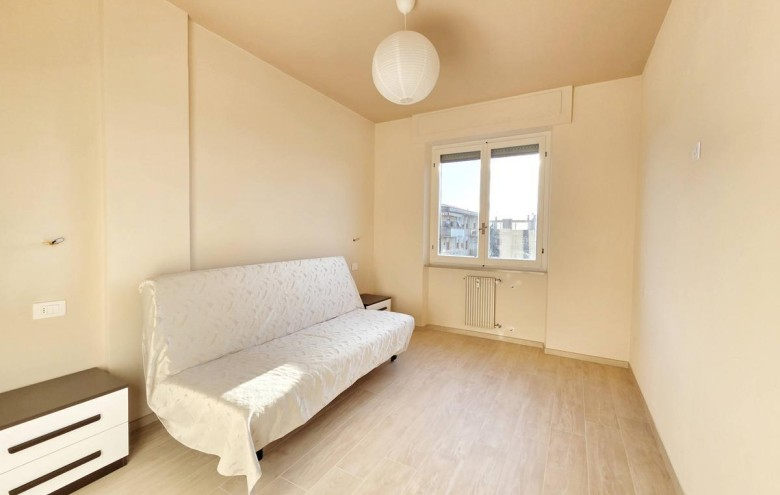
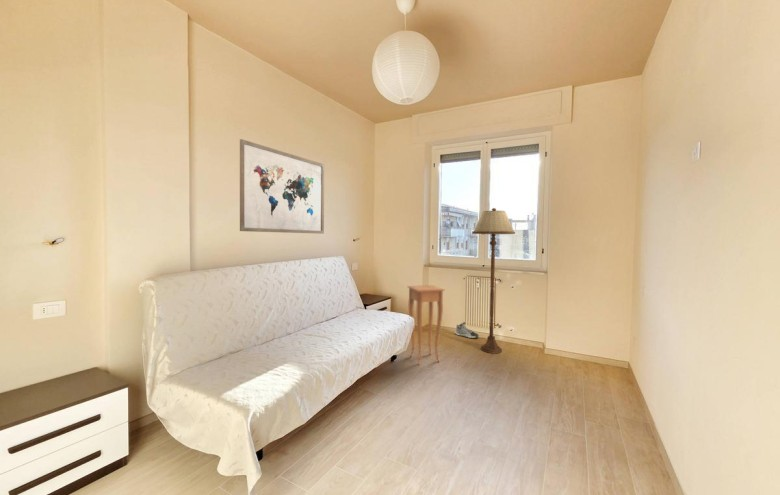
+ wall art [239,138,325,235]
+ sneaker [454,321,479,339]
+ side table [407,284,446,366]
+ floor lamp [472,207,516,354]
